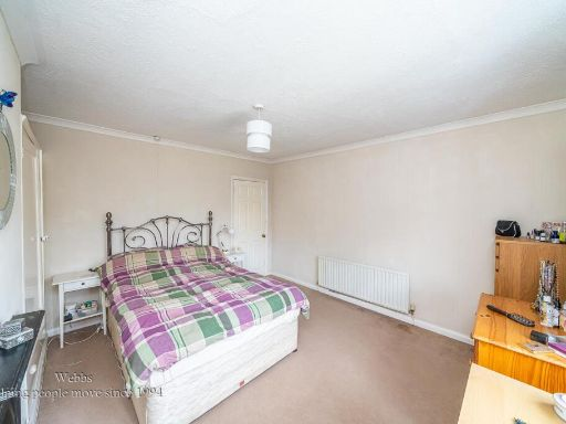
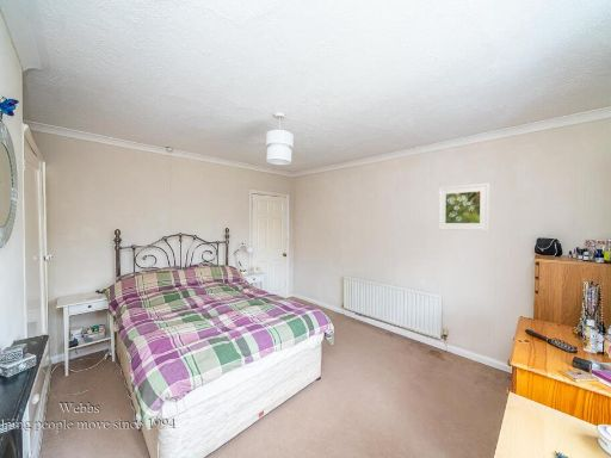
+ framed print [437,182,490,231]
